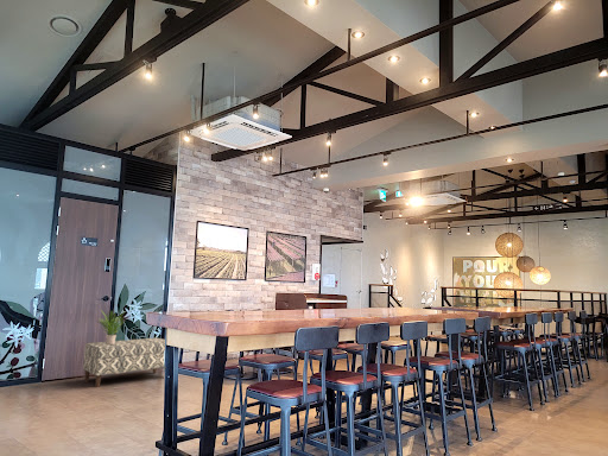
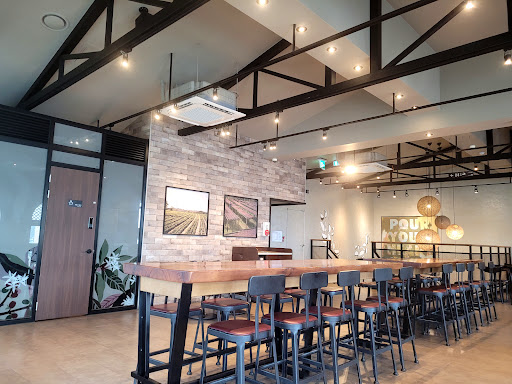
- potted plant [97,309,125,344]
- bench [82,337,166,388]
